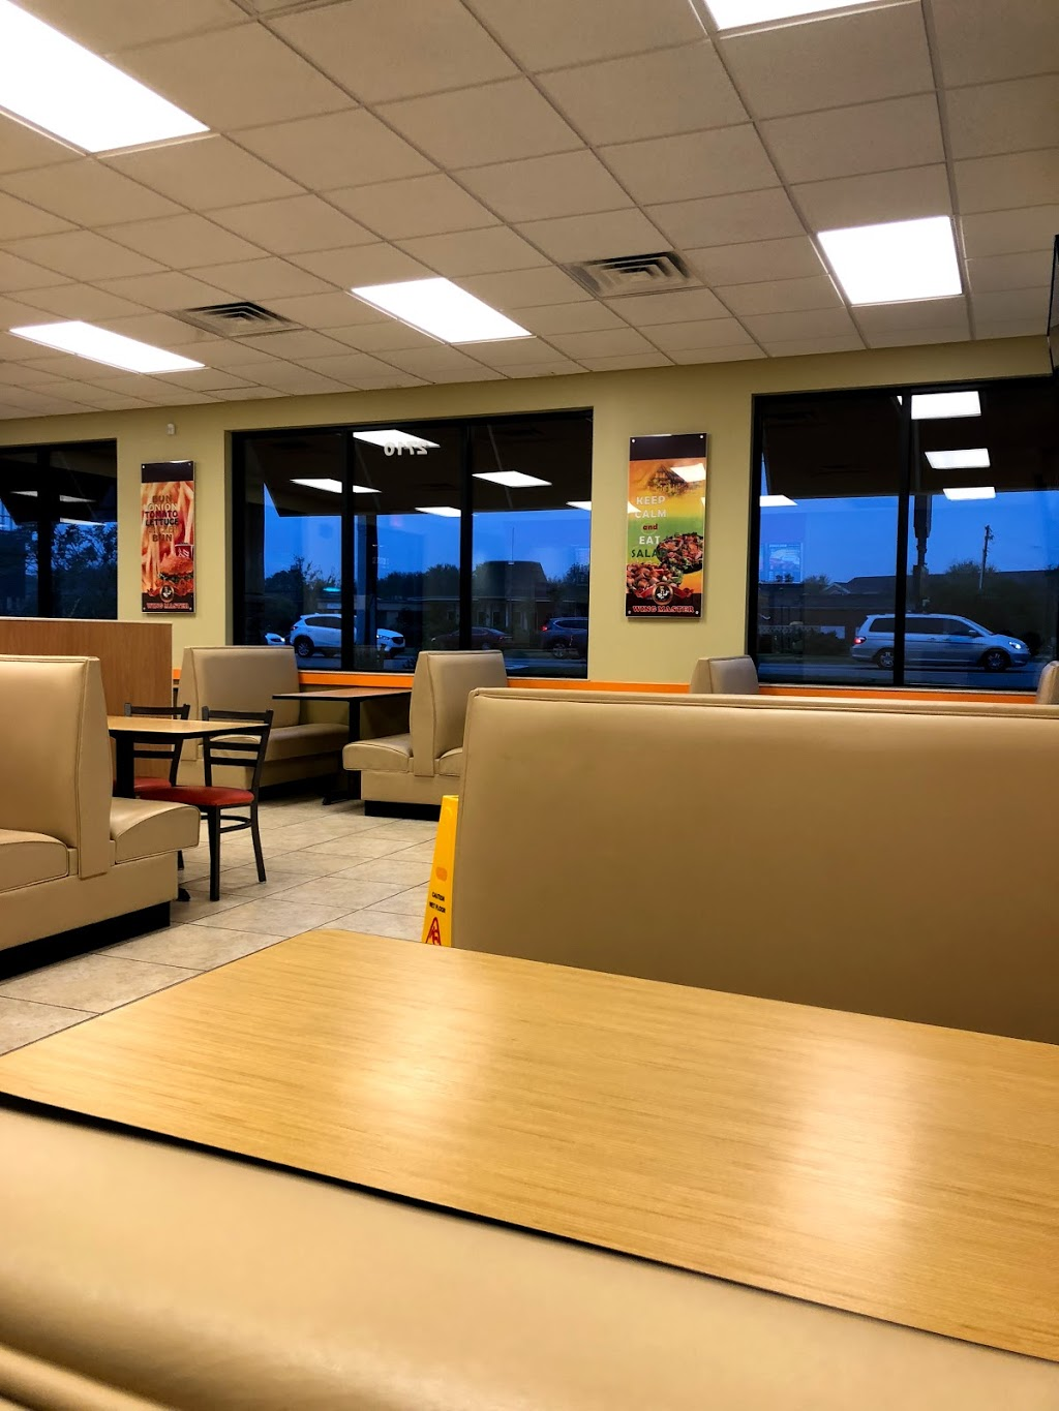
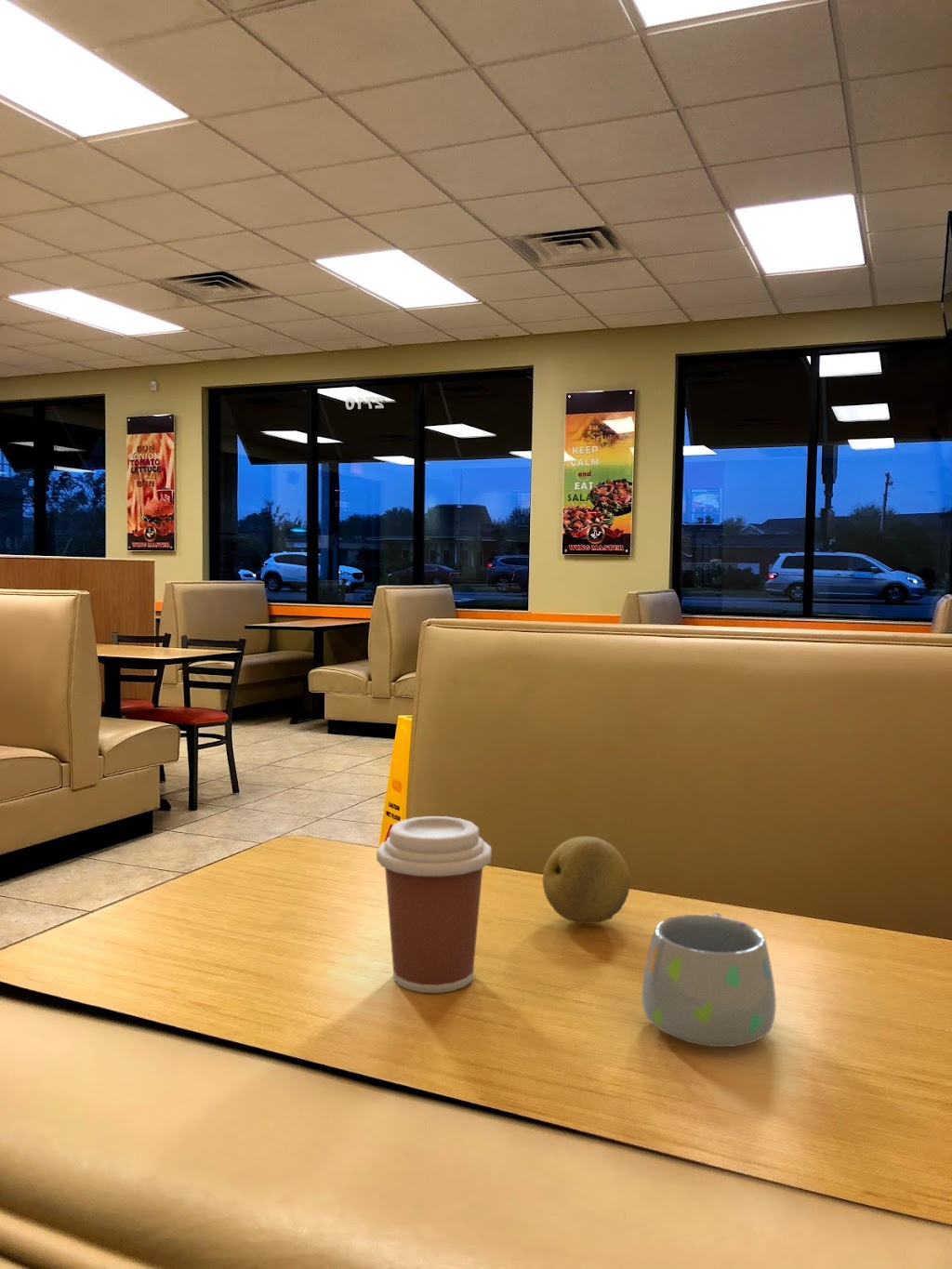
+ mug [641,912,777,1048]
+ fruit [542,836,630,925]
+ coffee cup [376,815,493,994]
